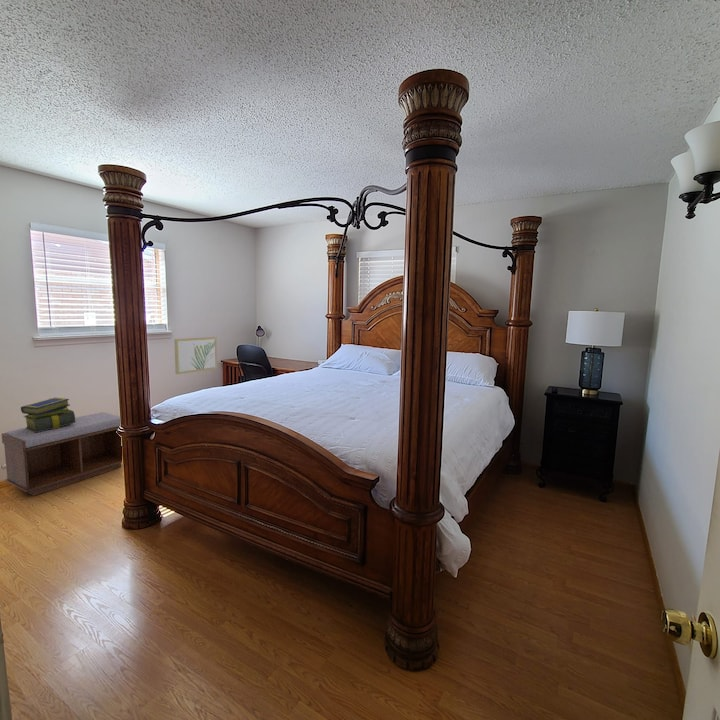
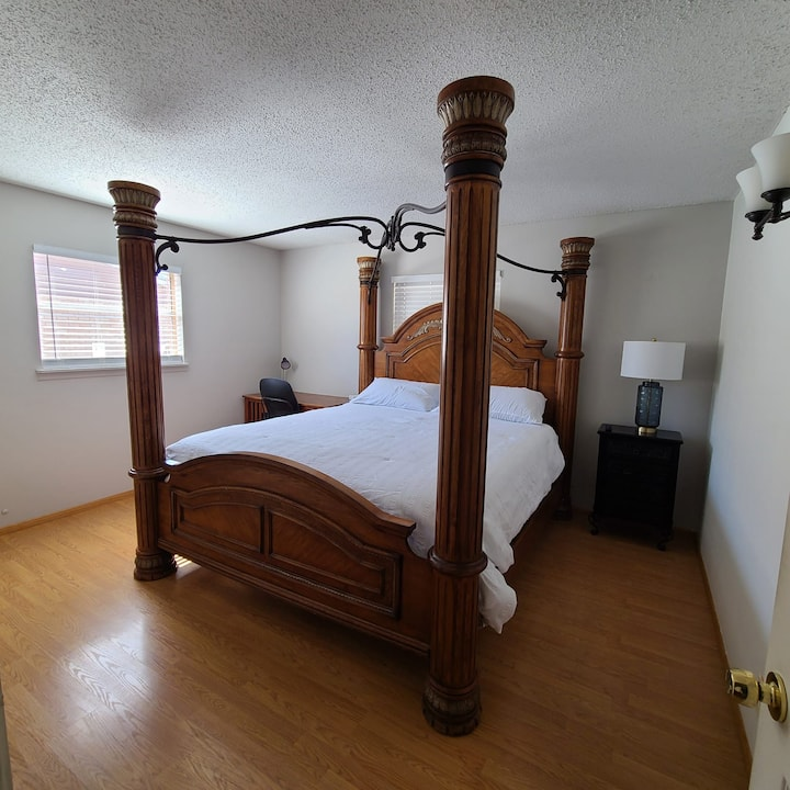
- wall art [173,336,218,375]
- stack of books [20,397,76,432]
- bench [1,412,123,497]
